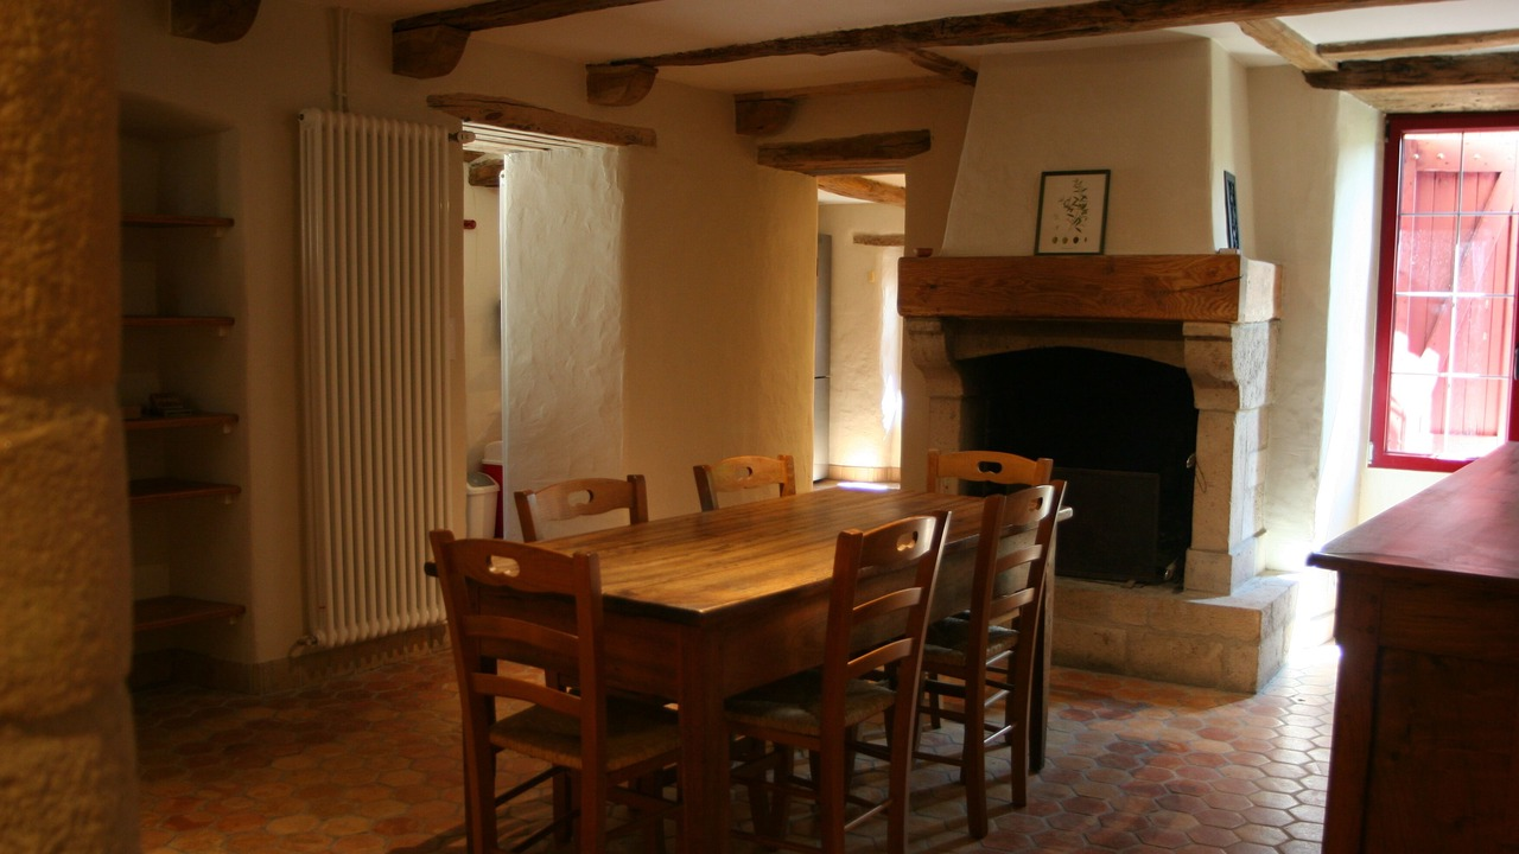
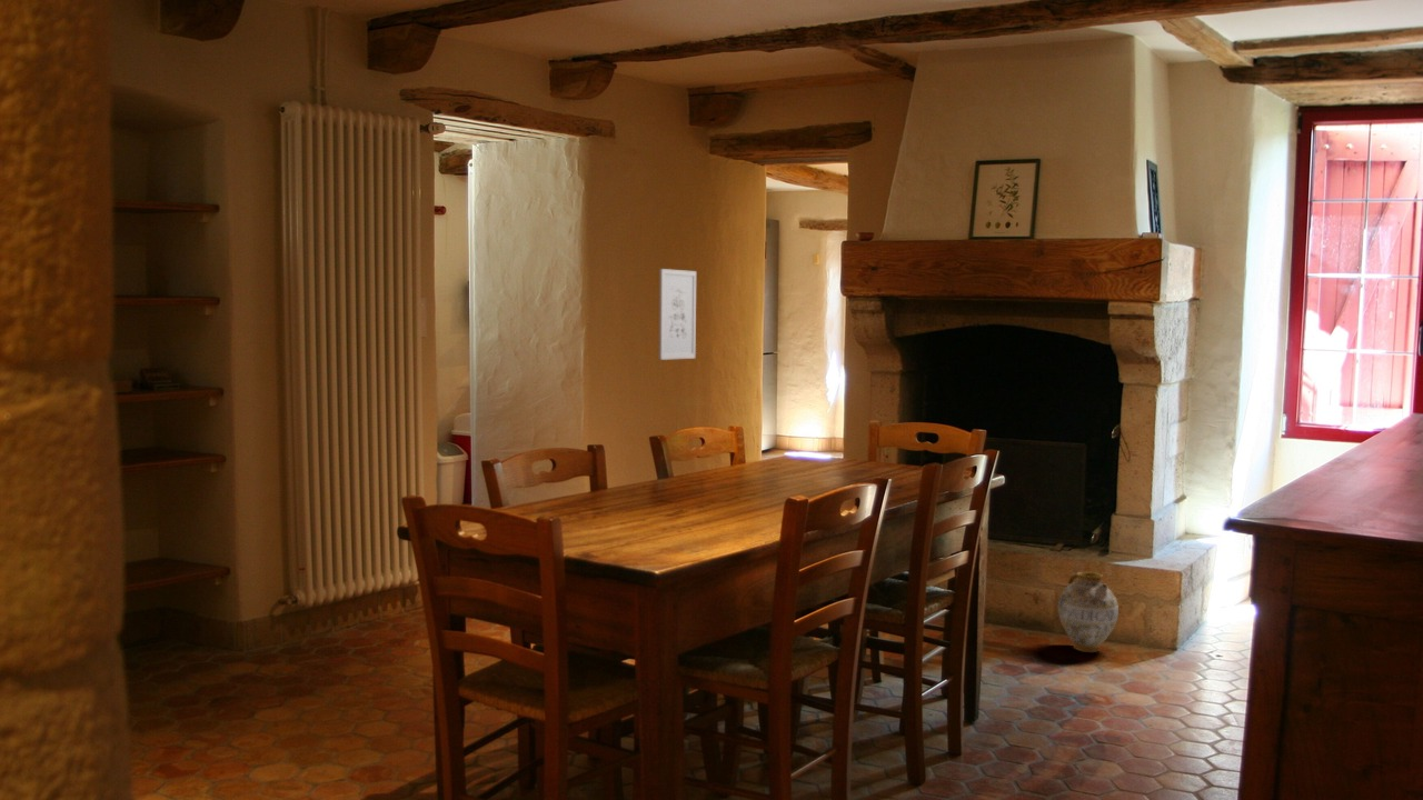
+ ceramic jug [1057,571,1120,653]
+ wall art [658,268,697,361]
